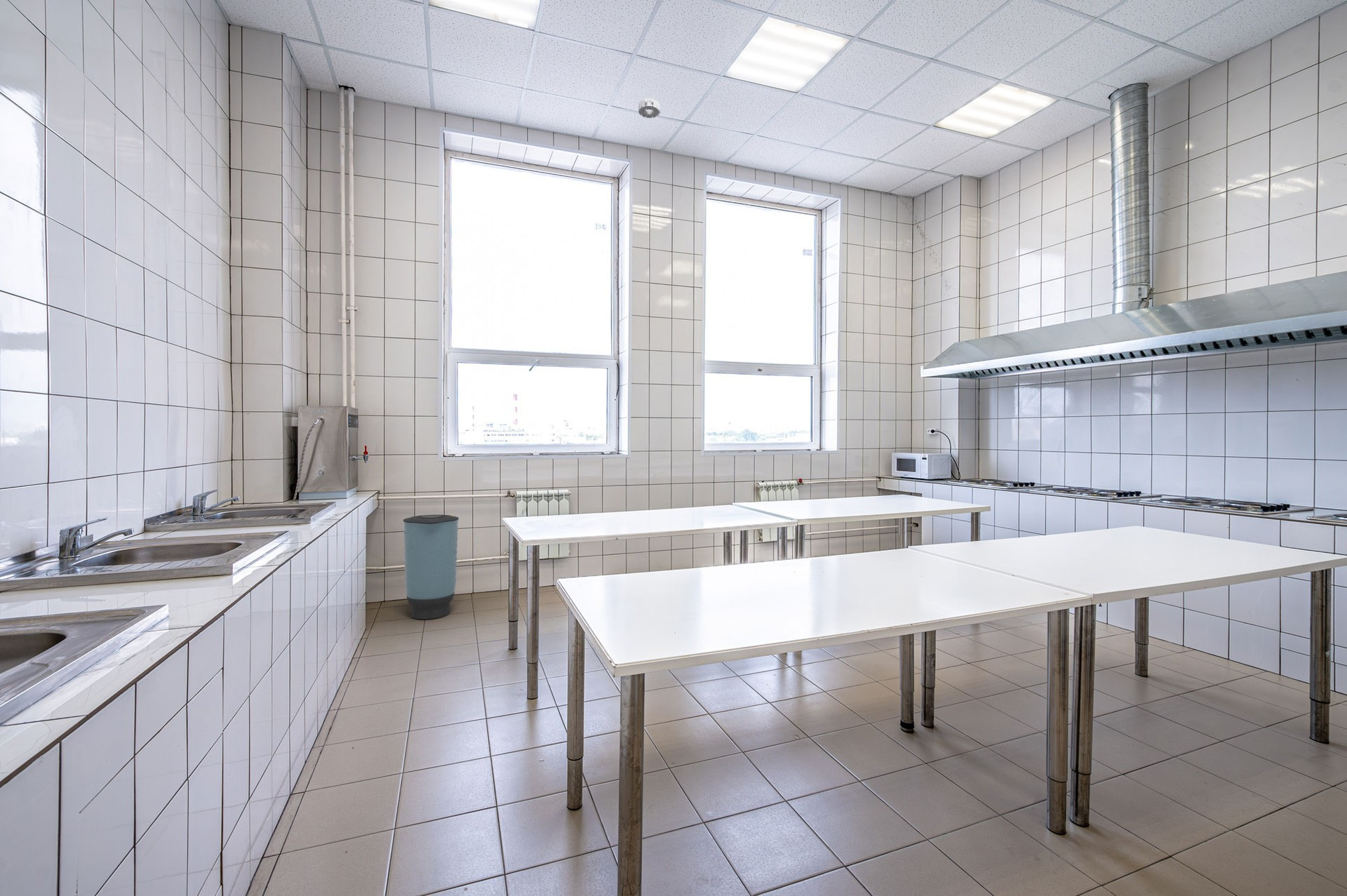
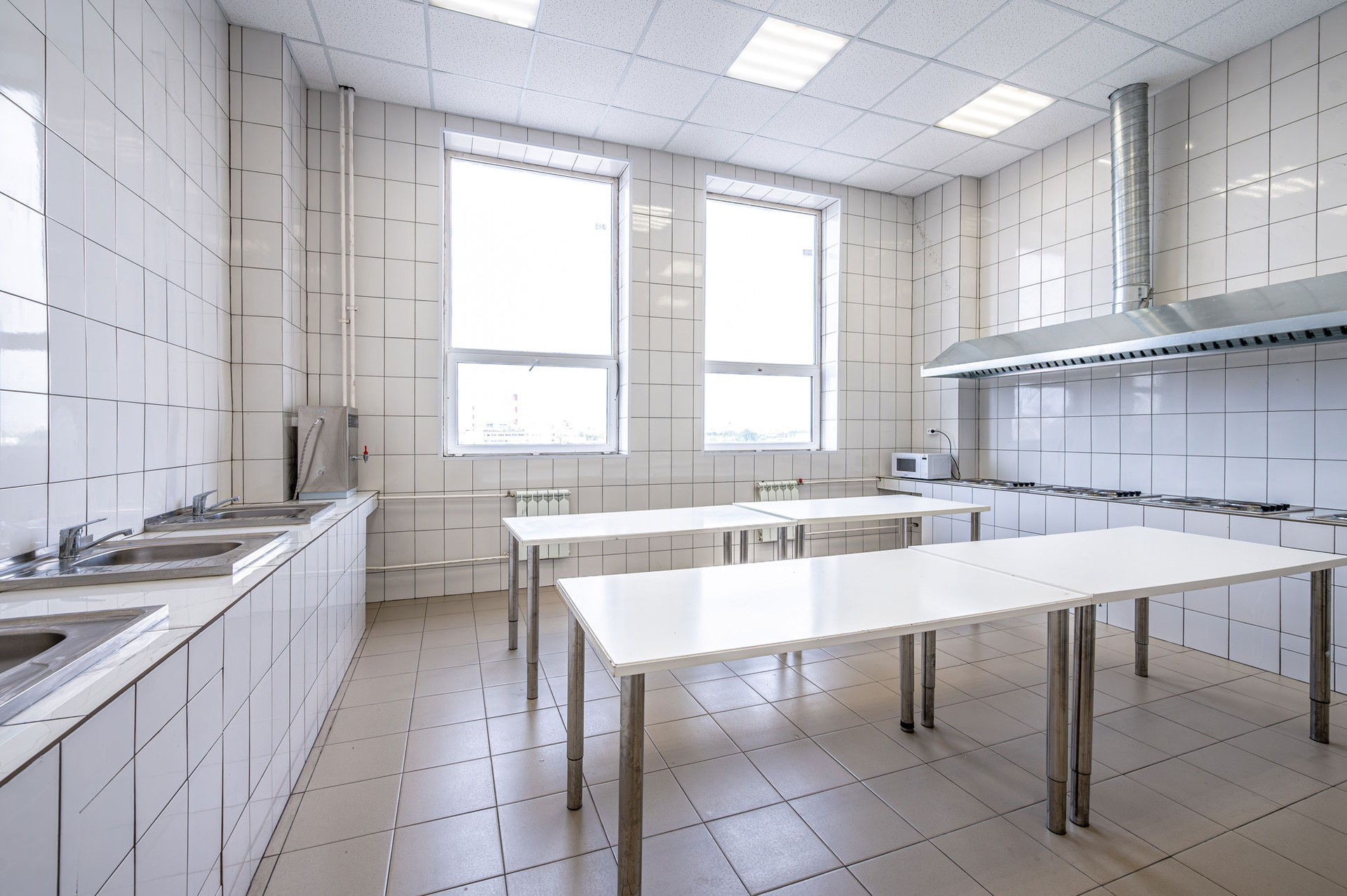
- smoke detector [638,98,661,119]
- trash can [403,514,460,620]
